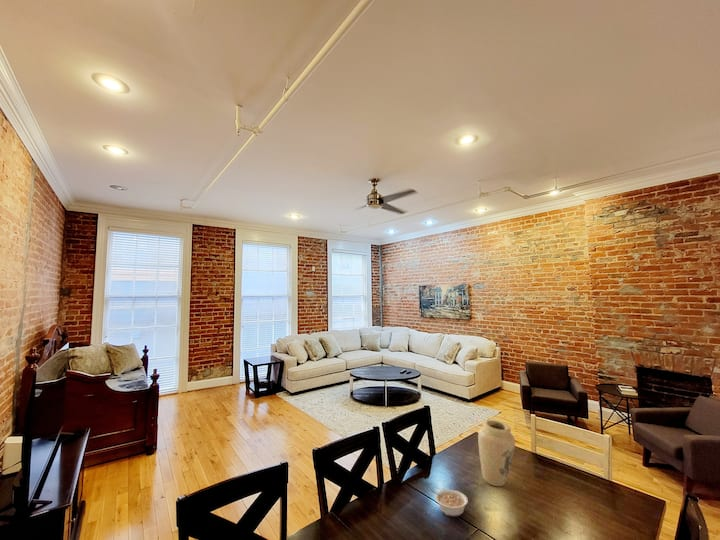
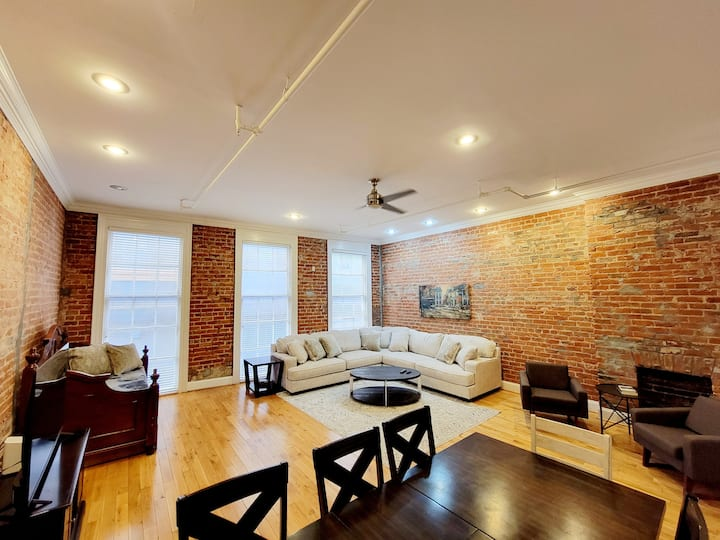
- legume [429,488,469,517]
- vase [477,419,516,487]
